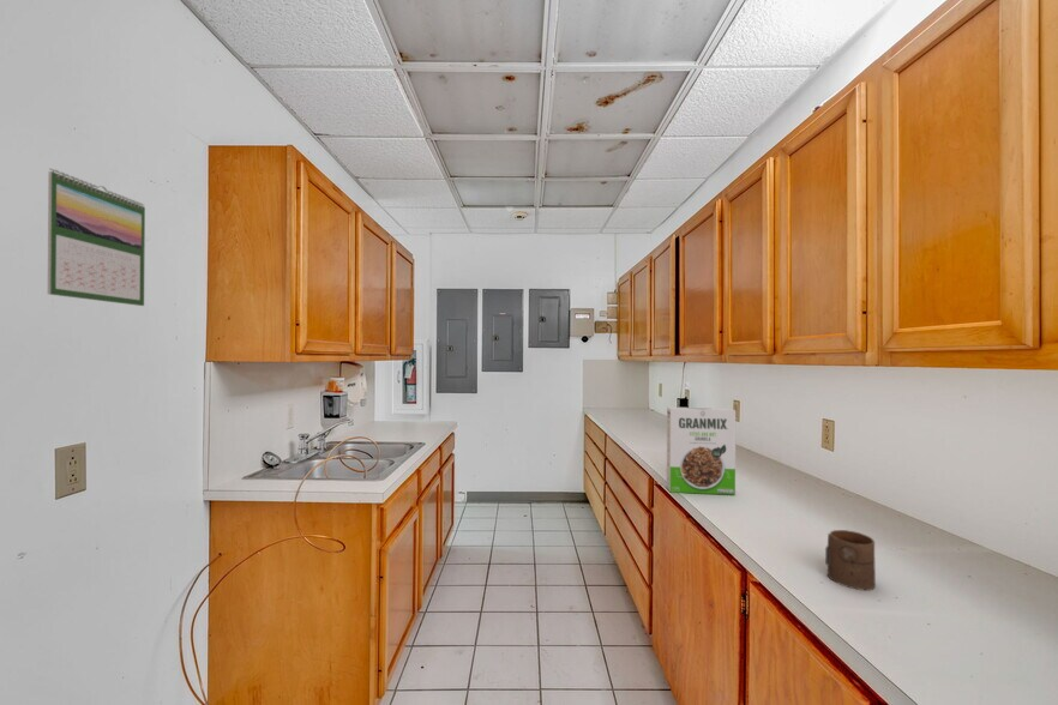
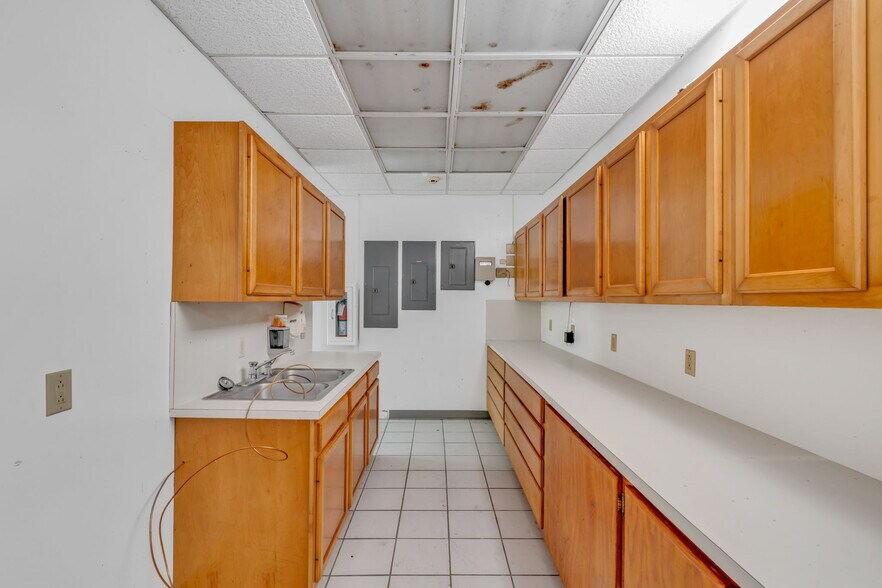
- cereal box [666,406,737,496]
- calendar [47,168,146,307]
- cup [824,529,877,591]
